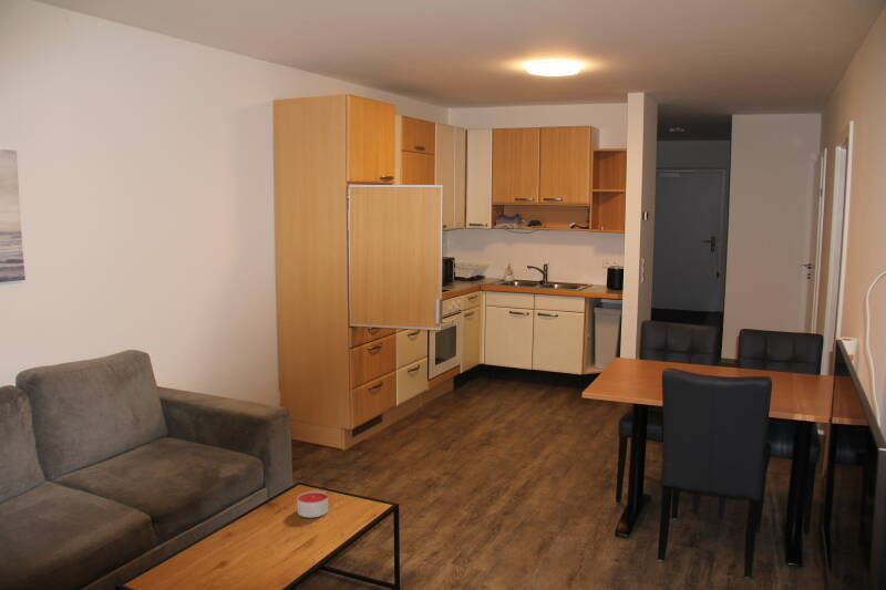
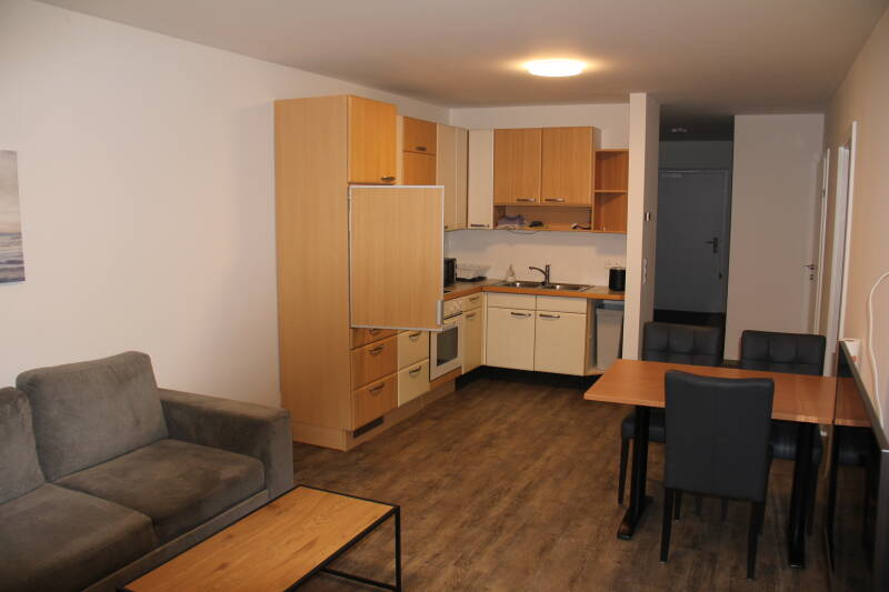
- candle [296,490,329,518]
